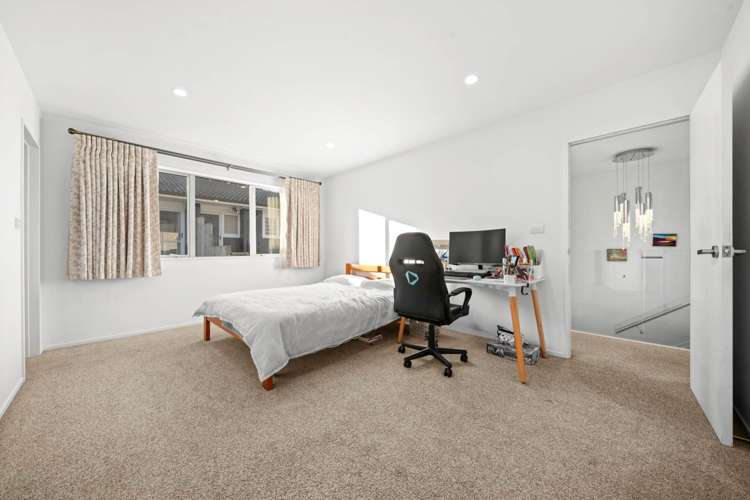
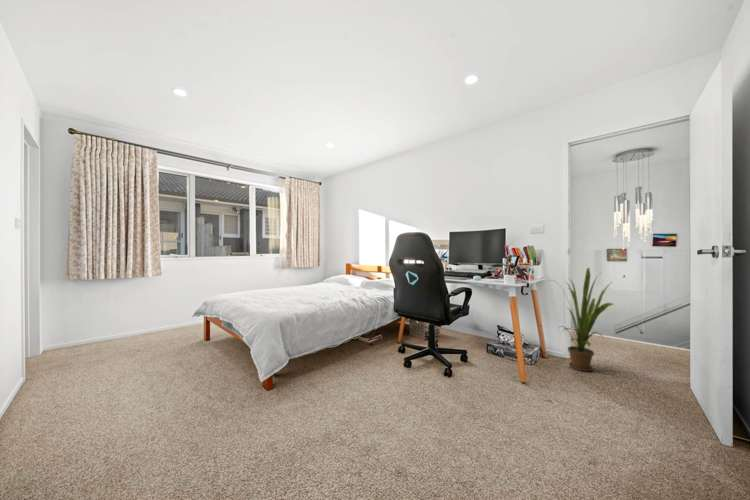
+ house plant [550,266,614,372]
